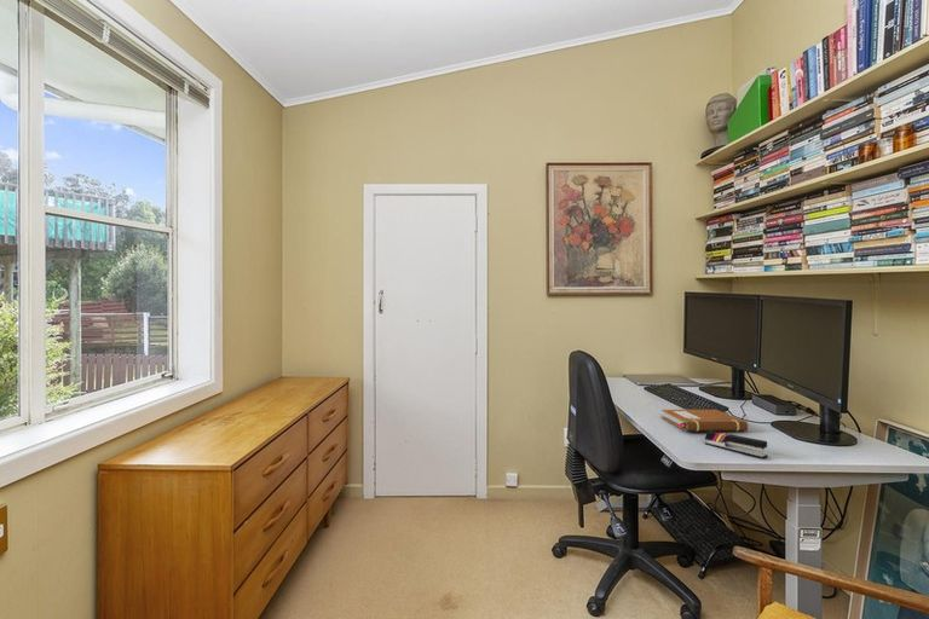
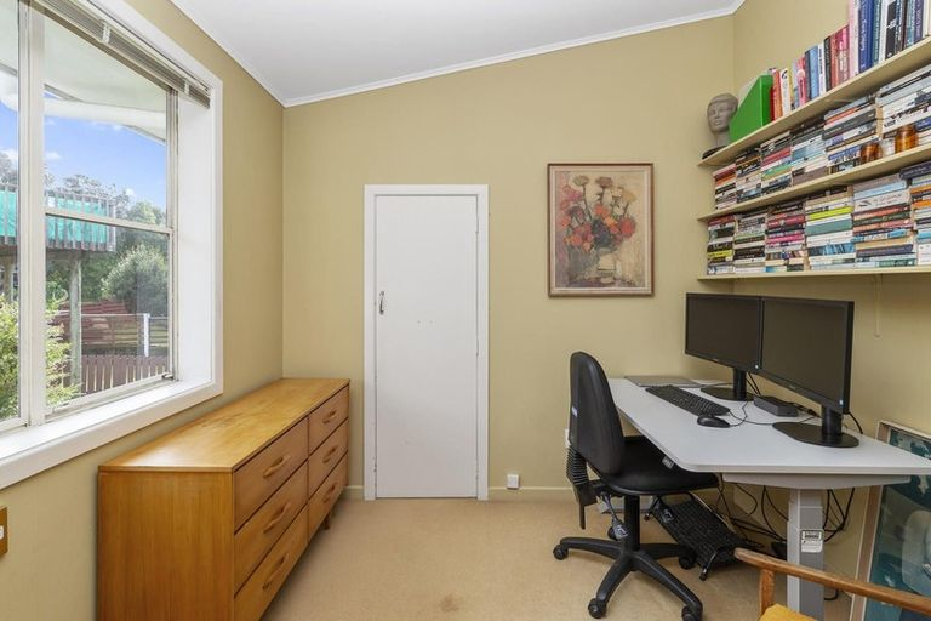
- stapler [704,430,769,459]
- notebook [660,409,749,432]
